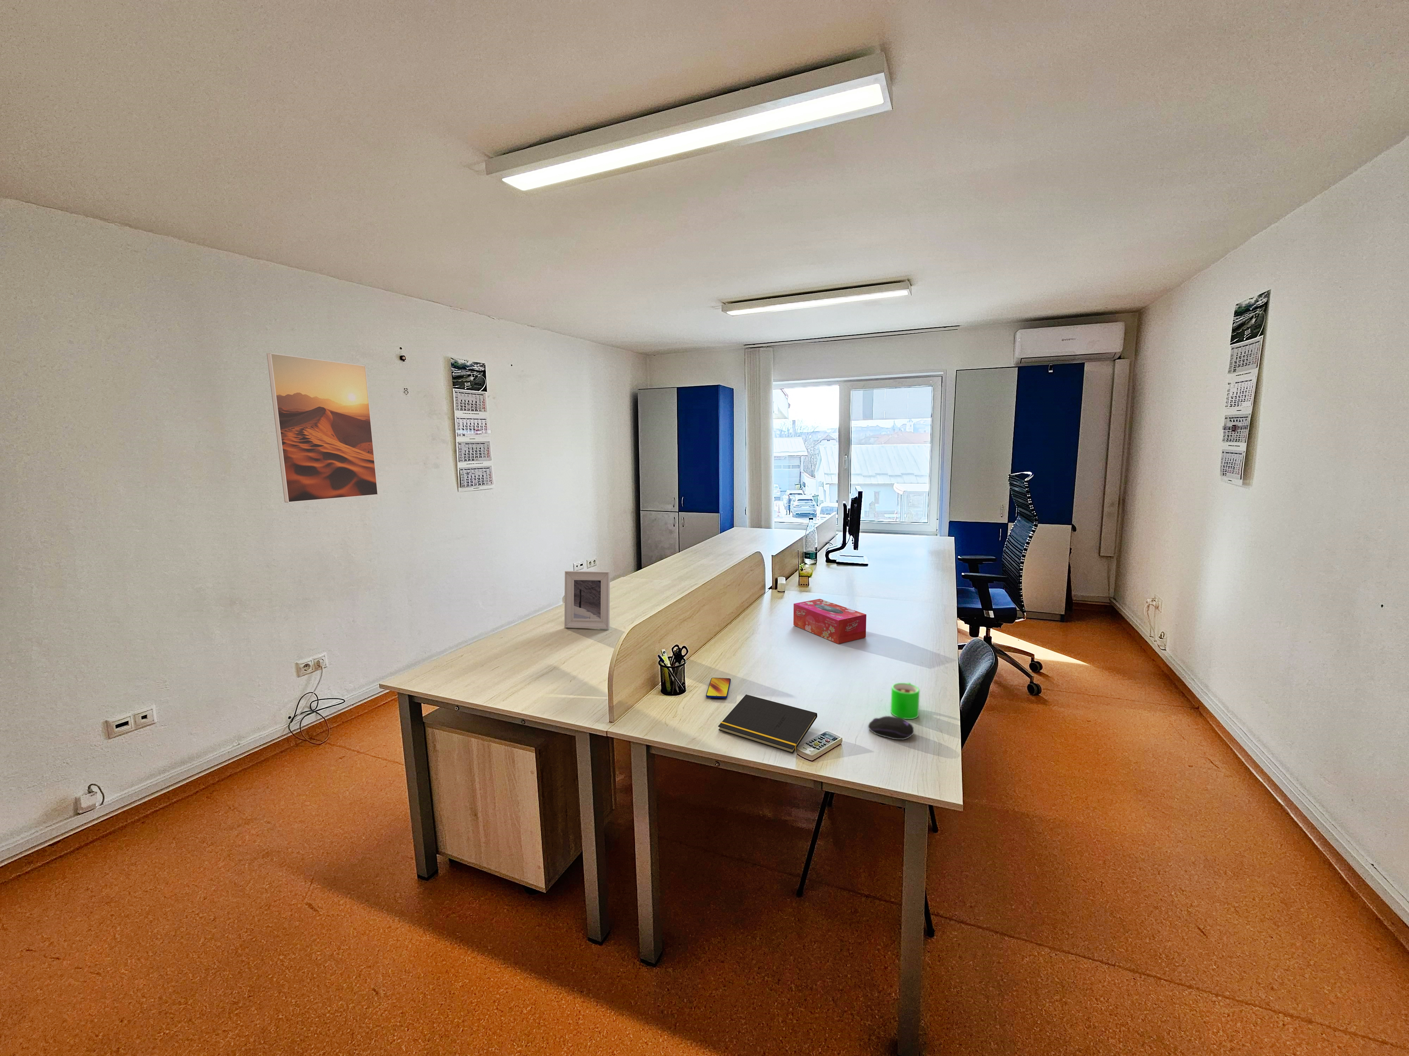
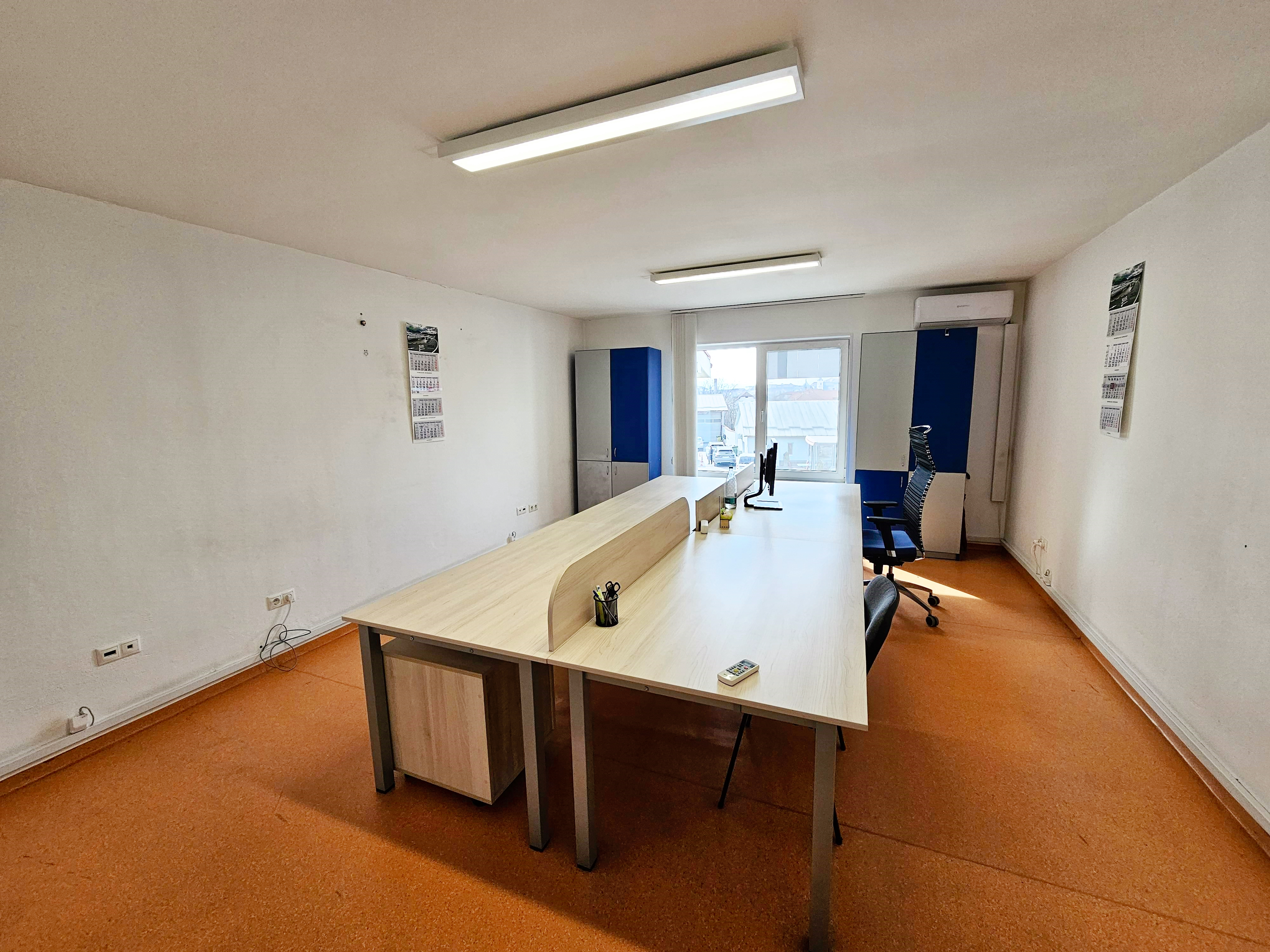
- tissue box [793,599,866,644]
- smartphone [706,678,731,699]
- mug [891,682,920,720]
- computer mouse [868,715,914,740]
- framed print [266,353,378,502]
- picture frame [564,570,610,629]
- notepad [718,694,818,753]
